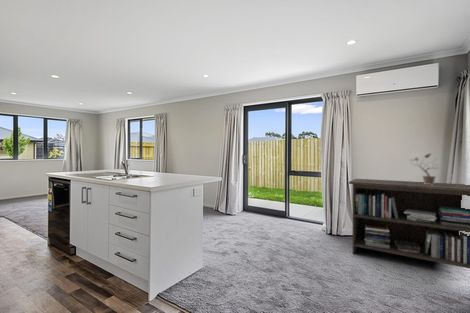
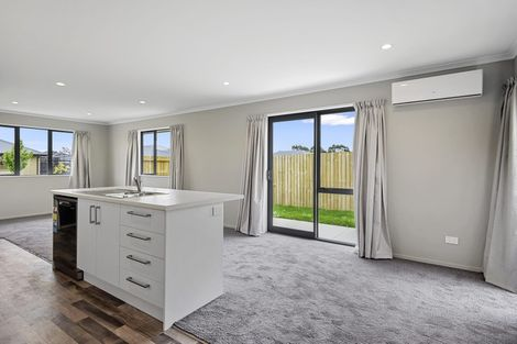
- potted plant [409,152,440,185]
- storage cabinet [348,178,470,269]
